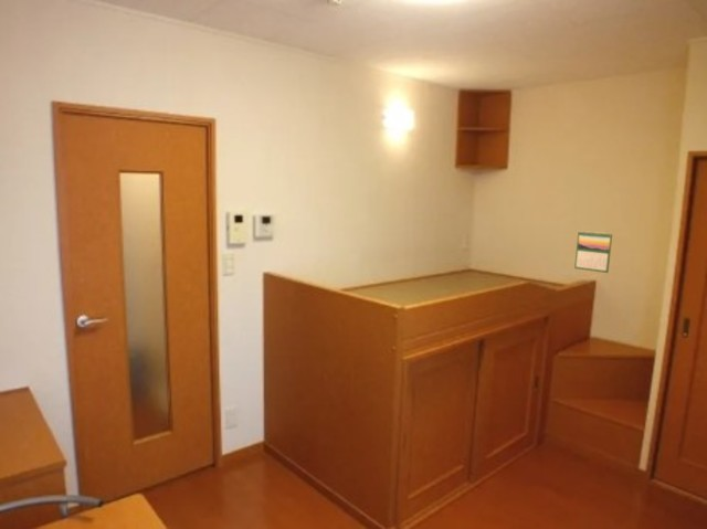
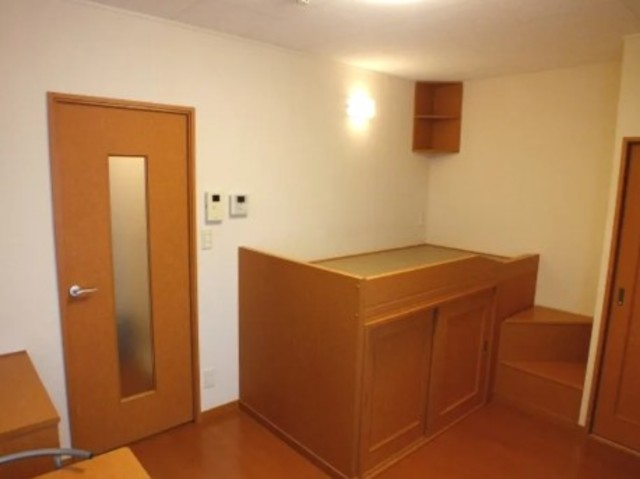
- calendar [573,230,613,274]
